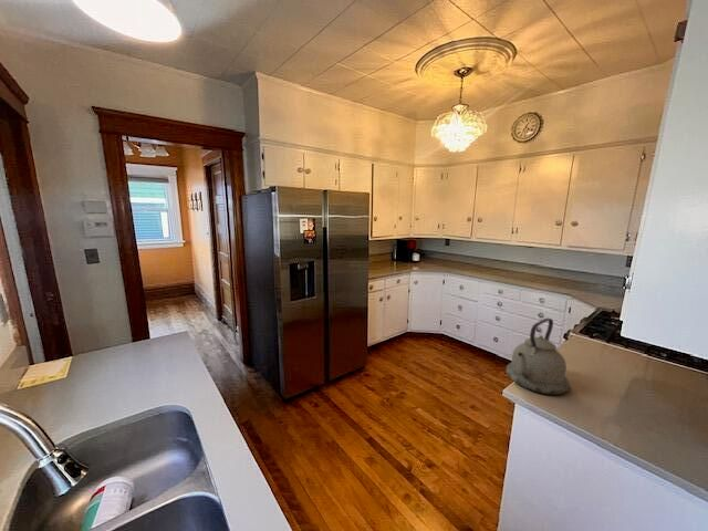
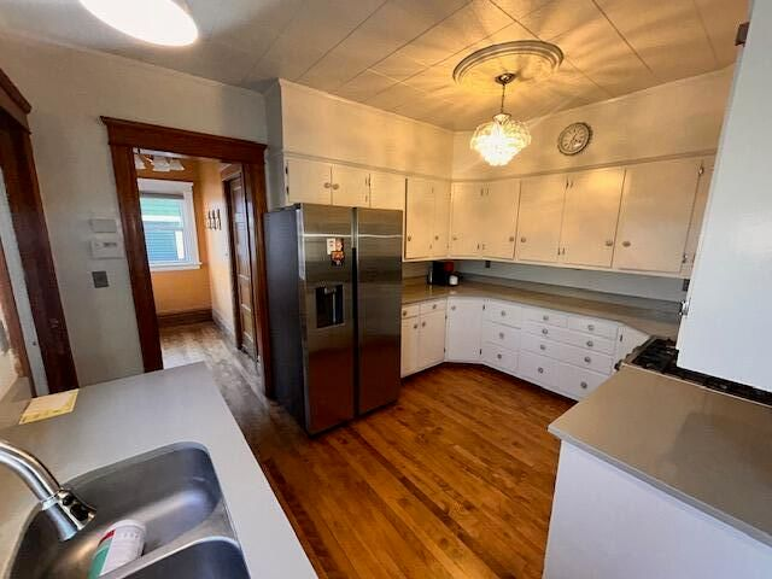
- kettle [504,317,571,396]
